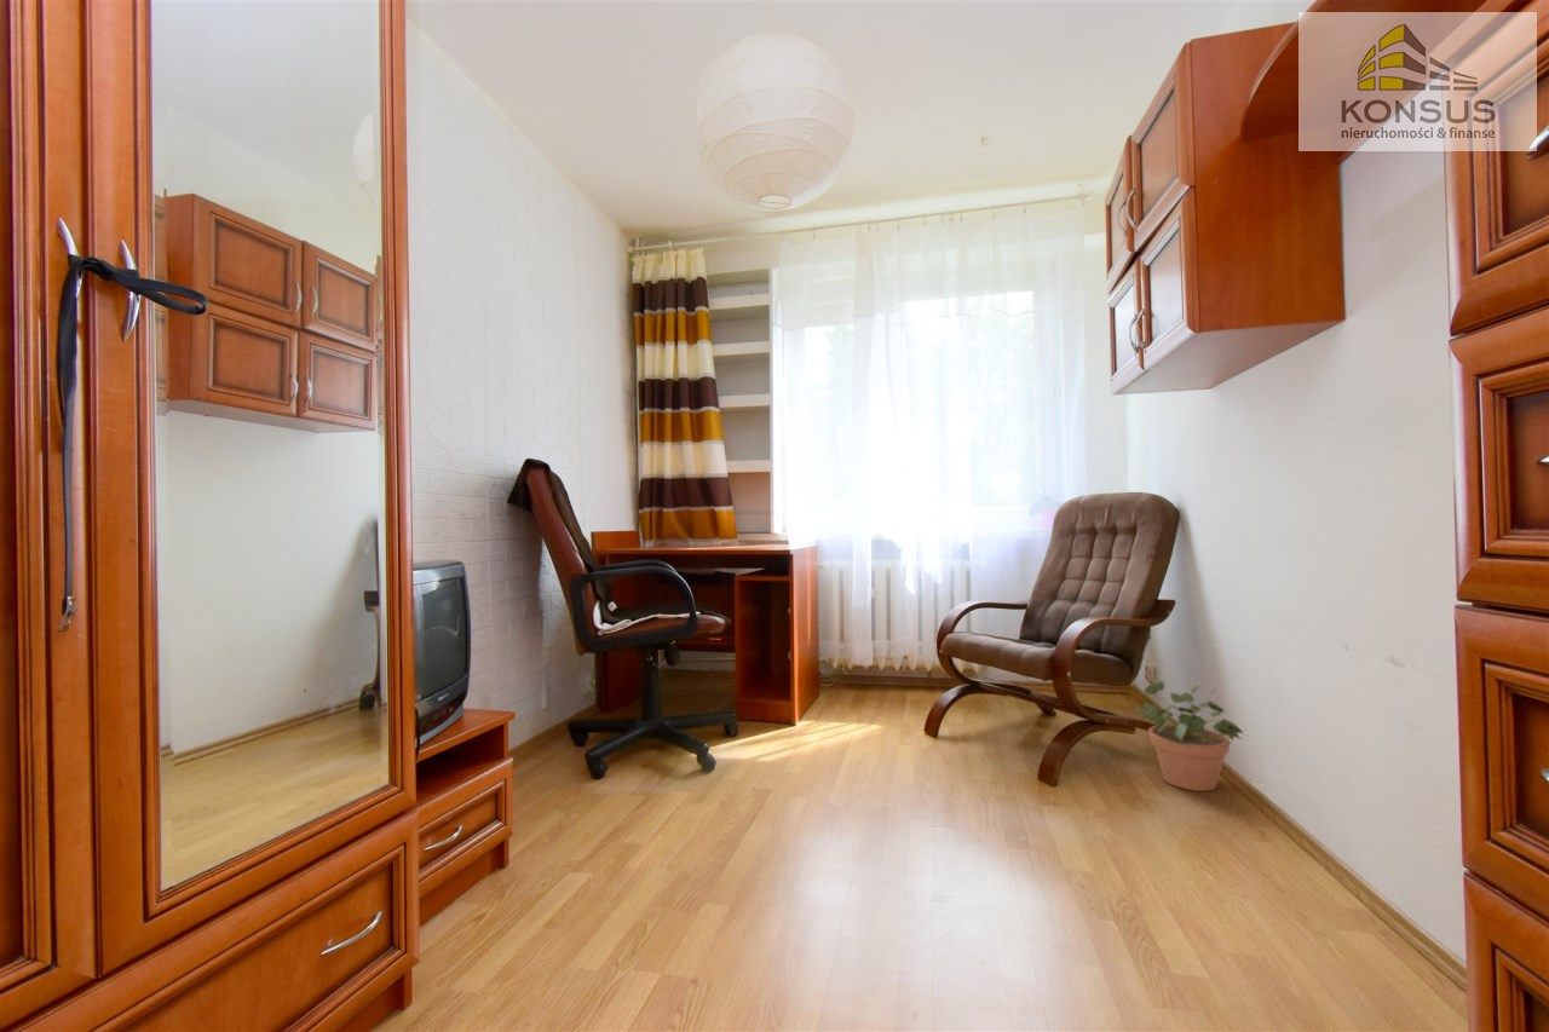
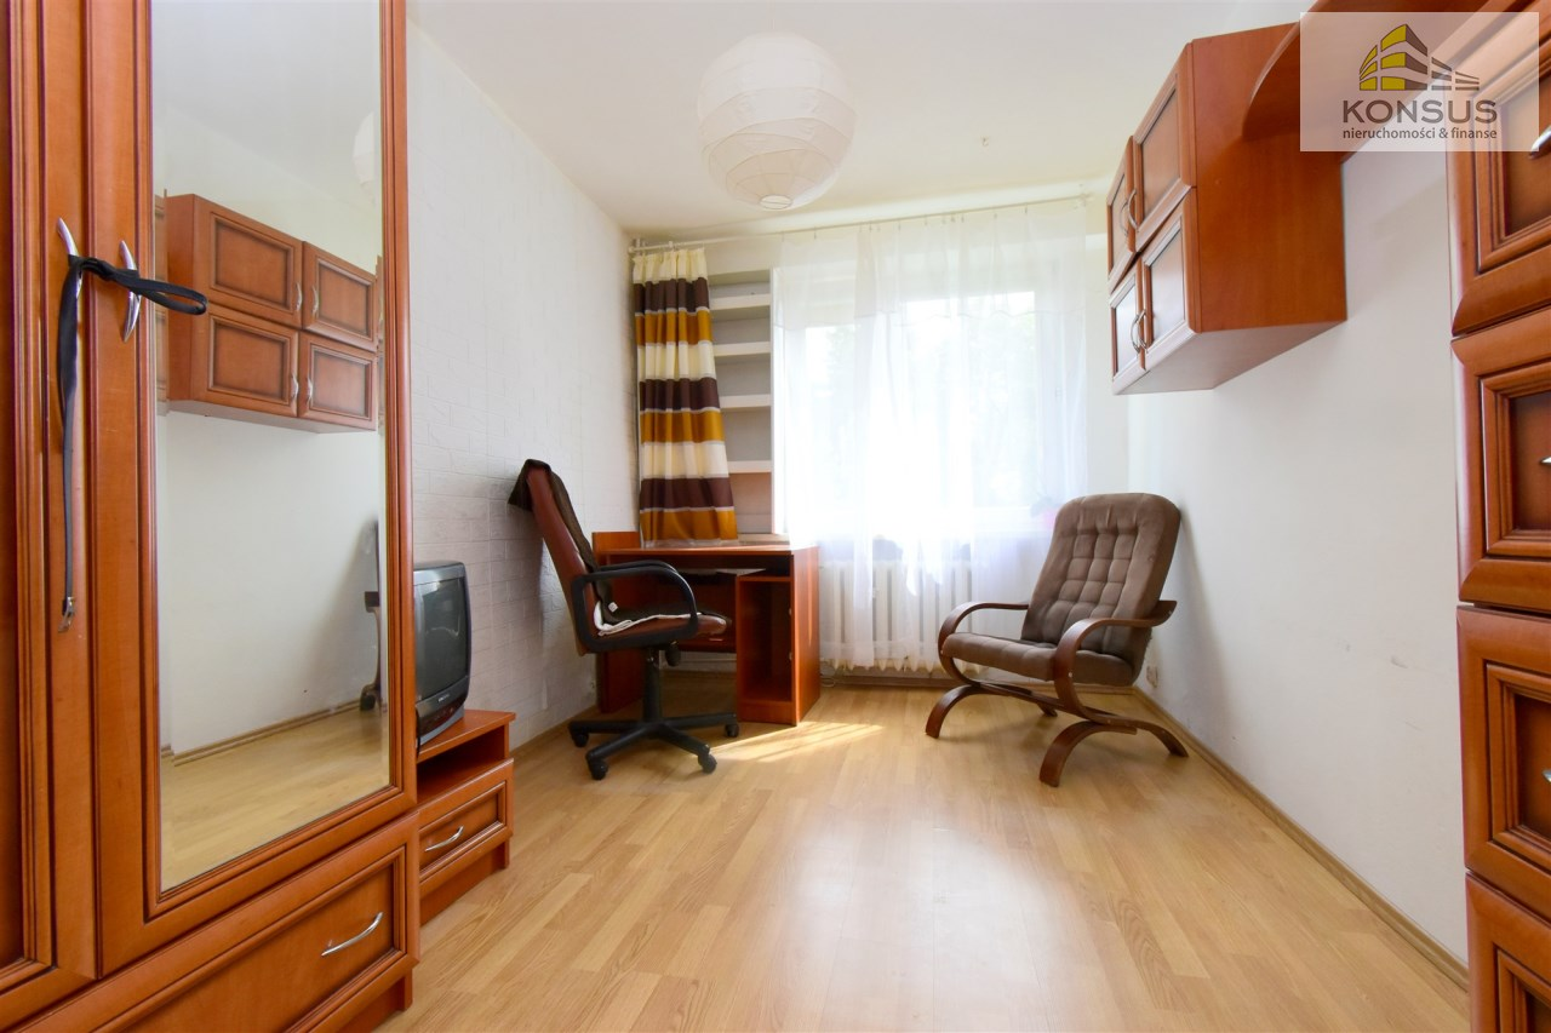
- potted plant [1135,679,1244,792]
